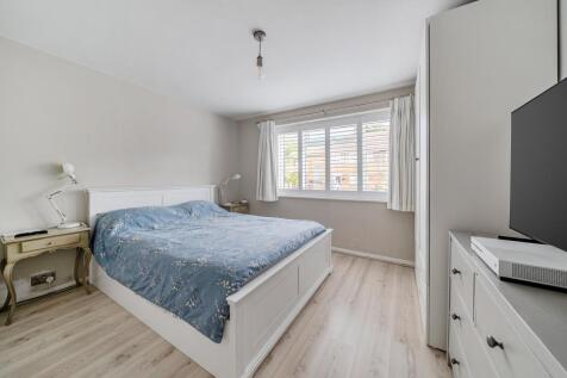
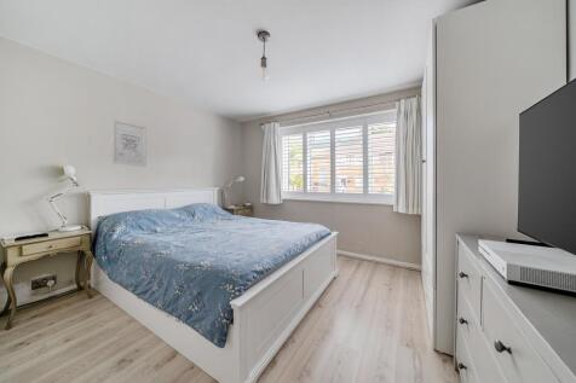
+ wall art [110,117,148,168]
